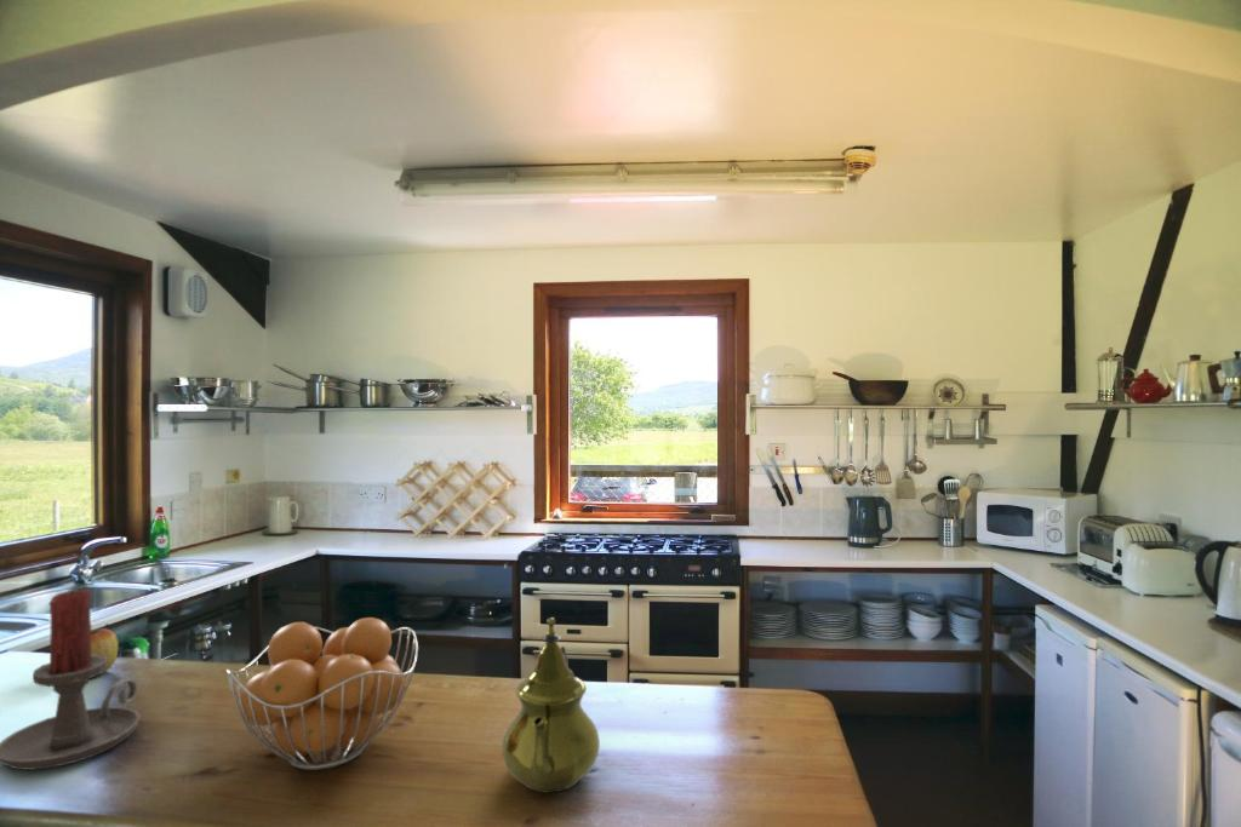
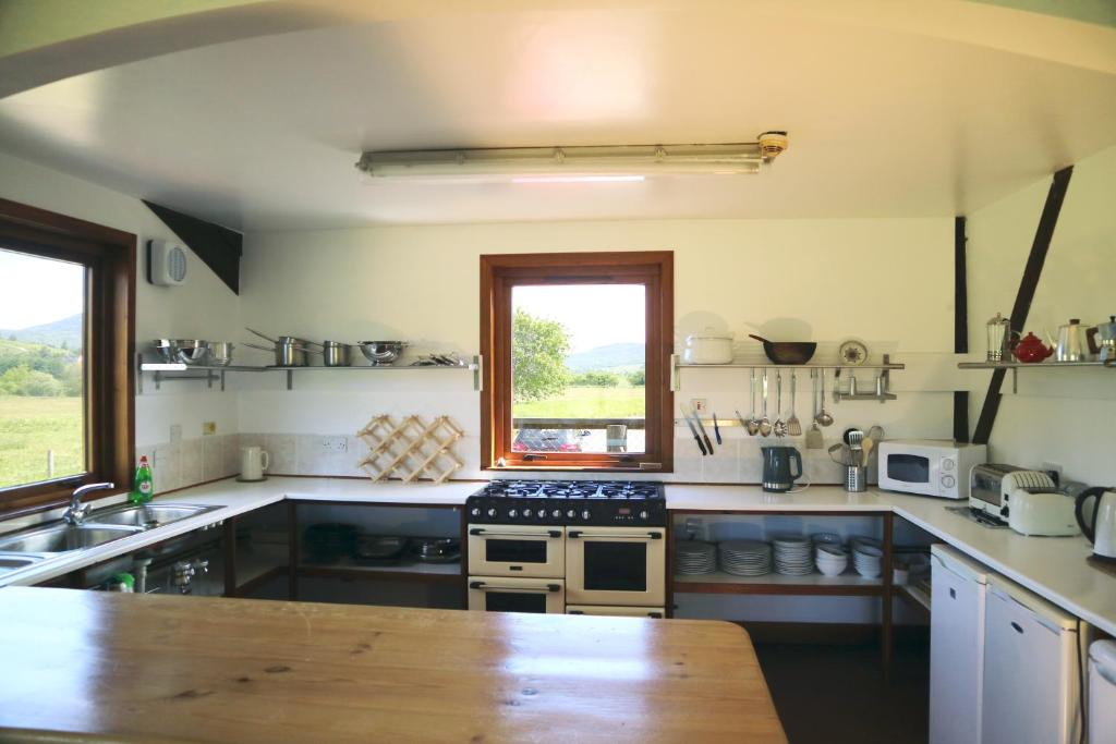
- teapot [501,616,601,794]
- candle holder [0,588,141,771]
- fruit basket [225,616,419,771]
- apple [91,624,120,676]
